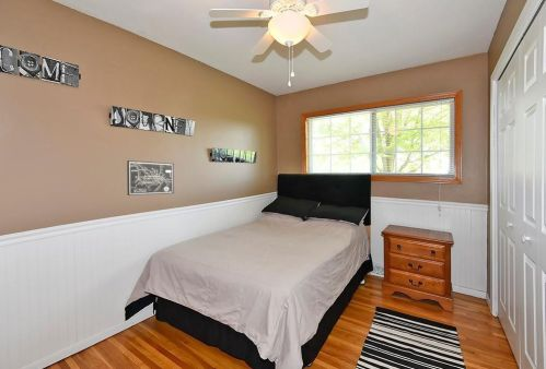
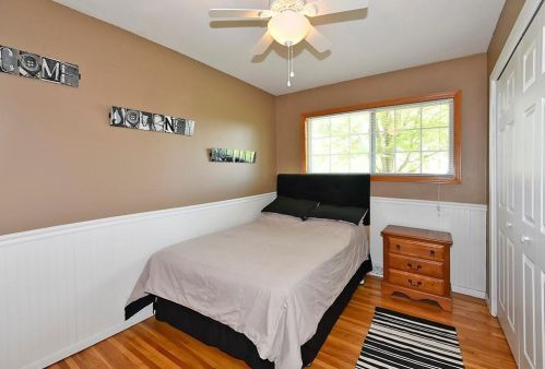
- wall art [126,159,175,197]
